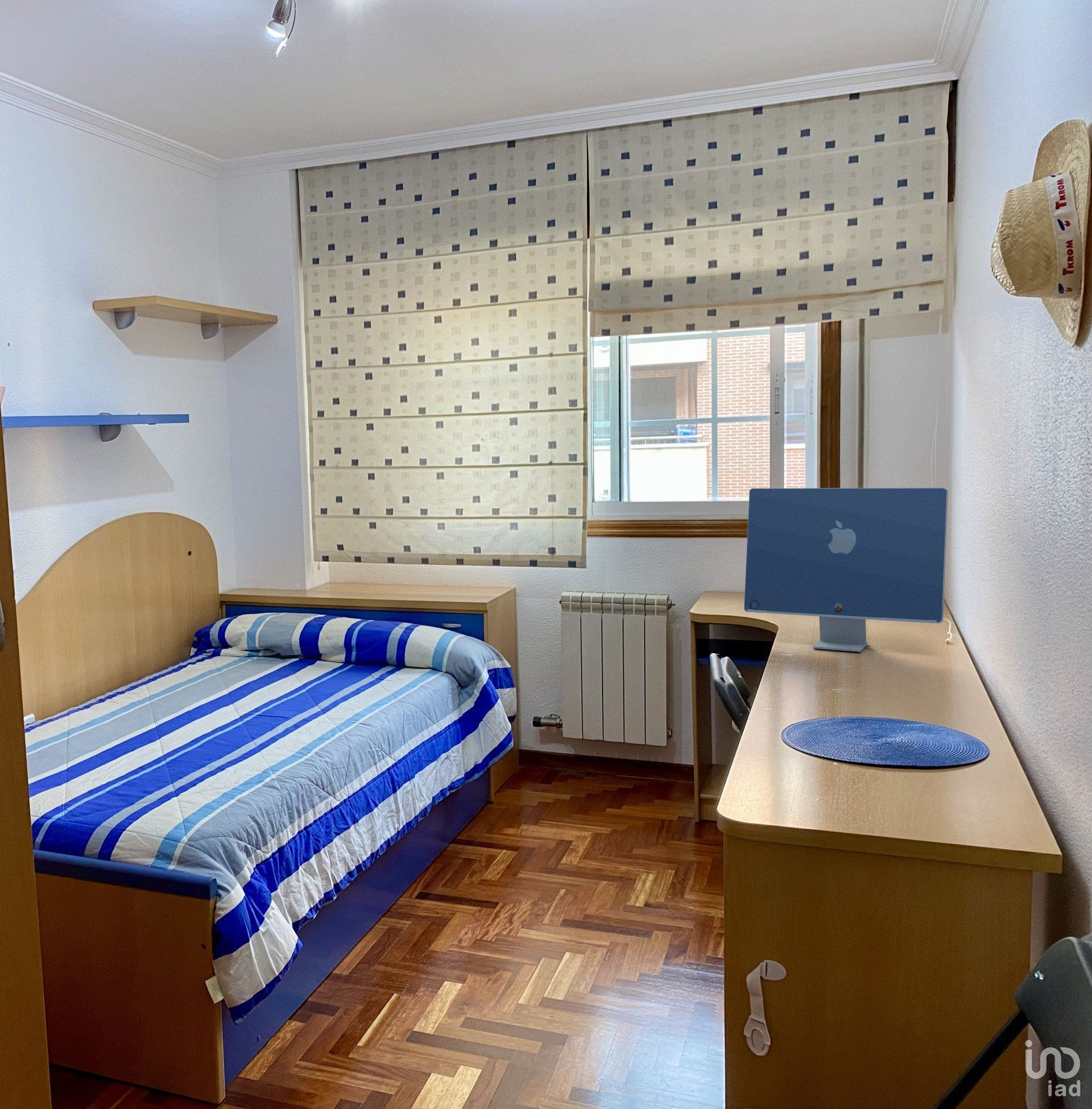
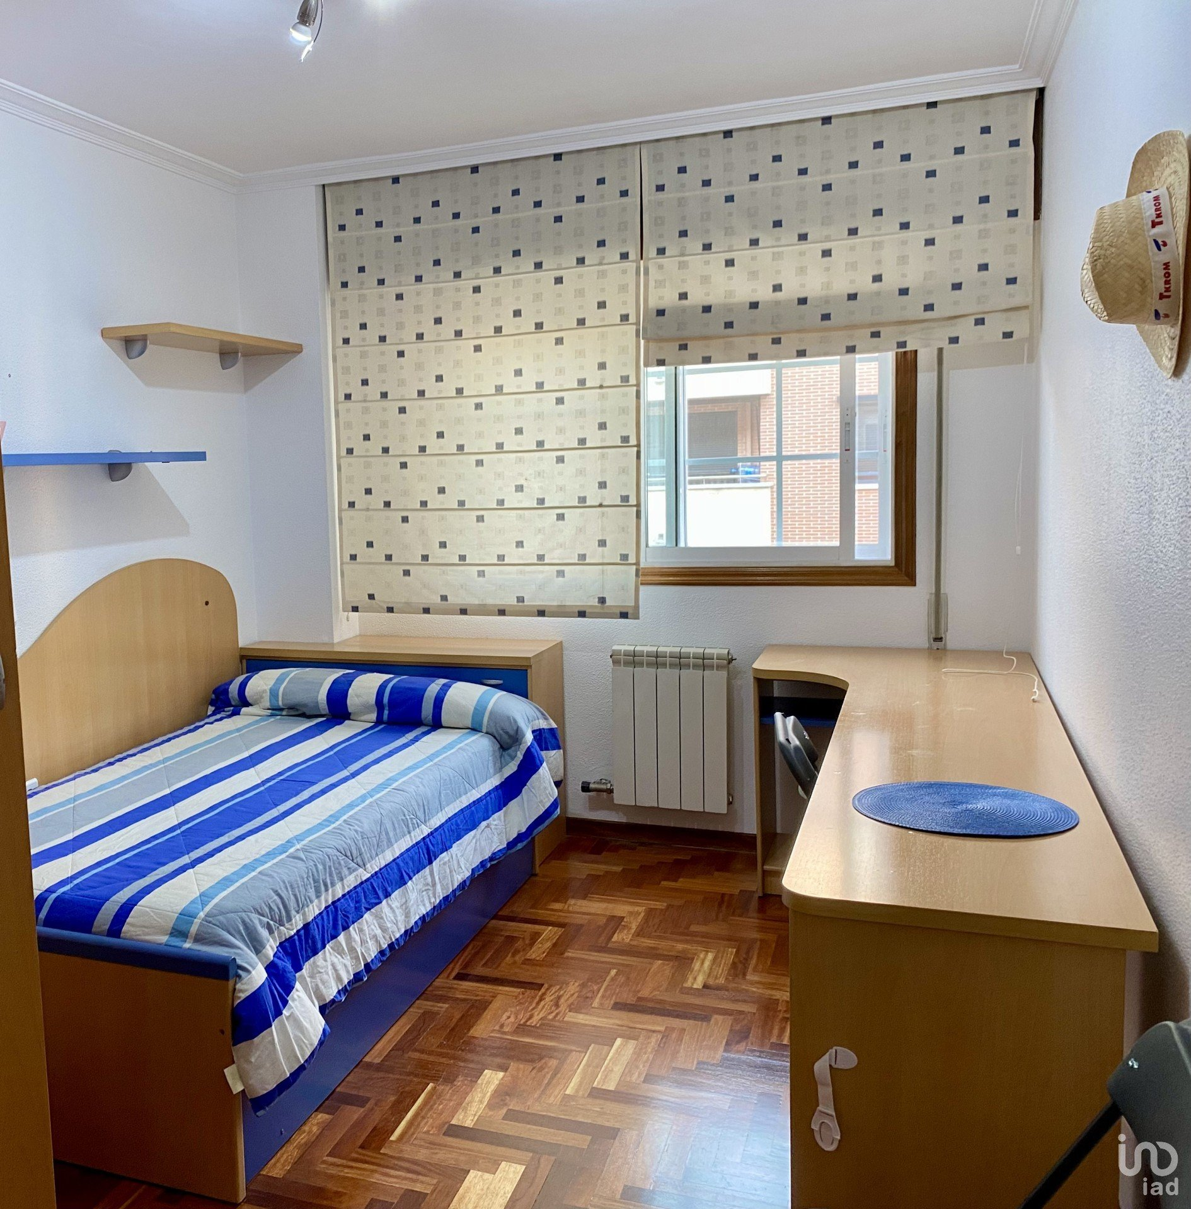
- computer monitor [744,487,948,653]
